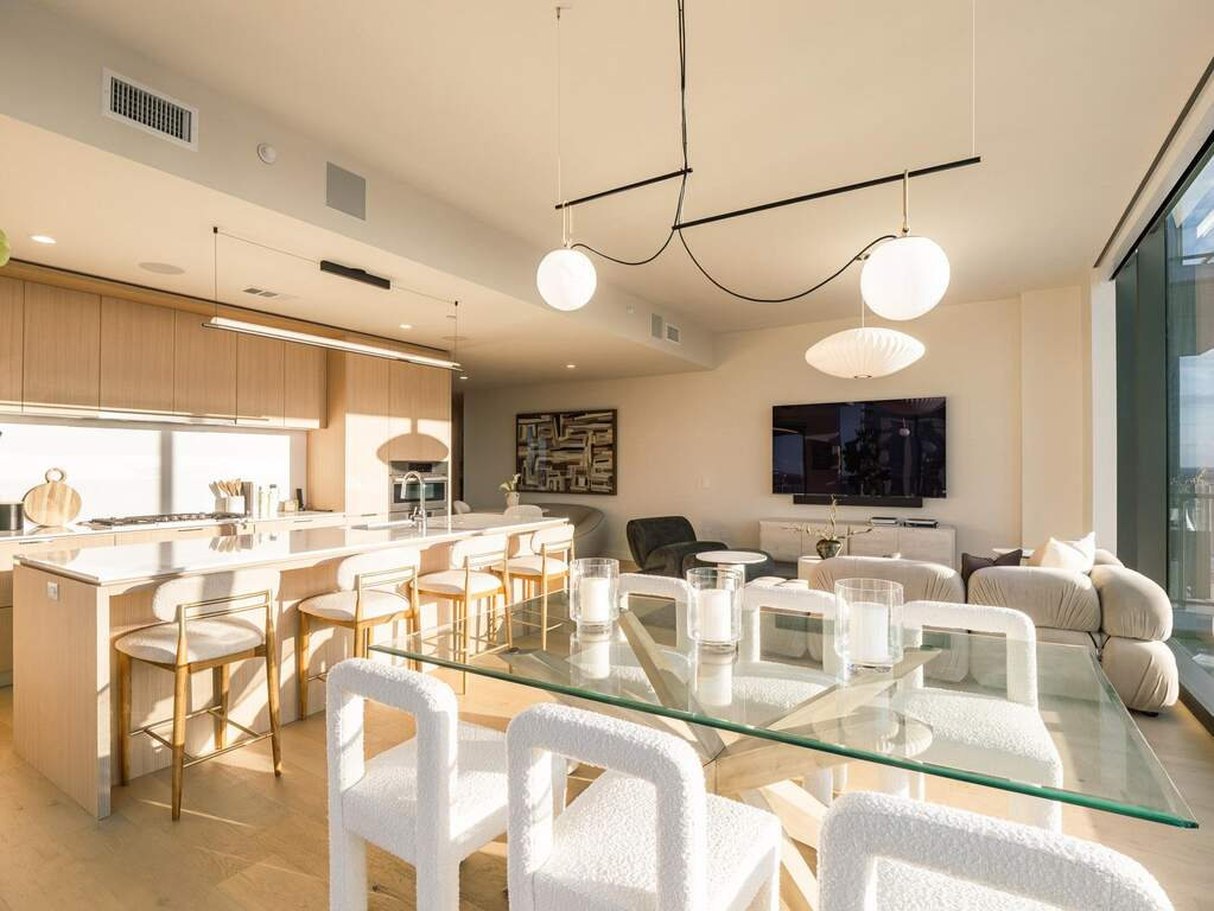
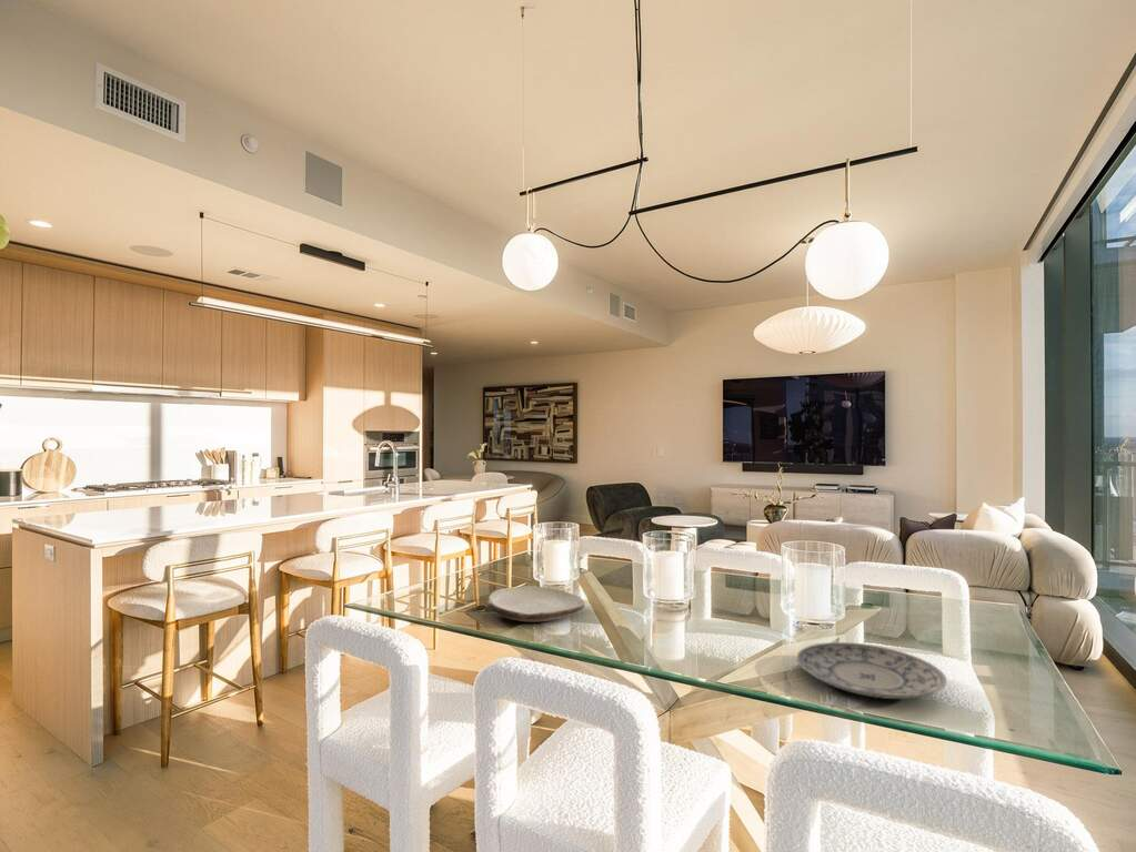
+ plate [485,585,585,622]
+ plate [795,641,947,700]
